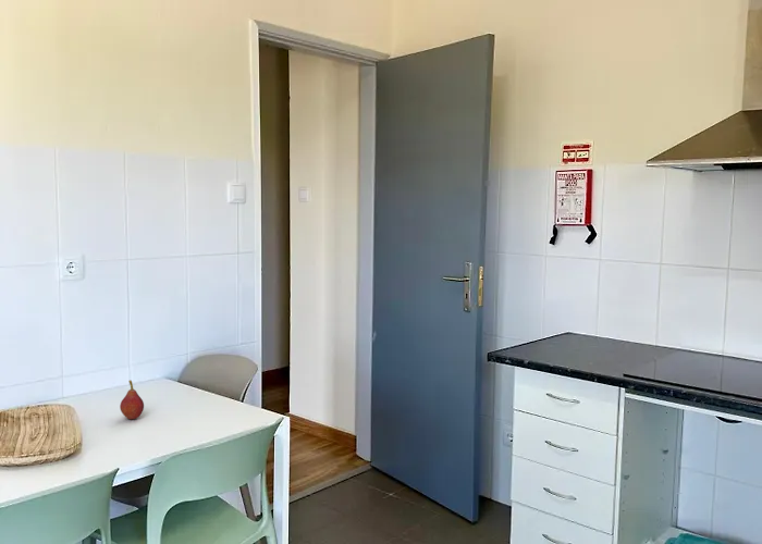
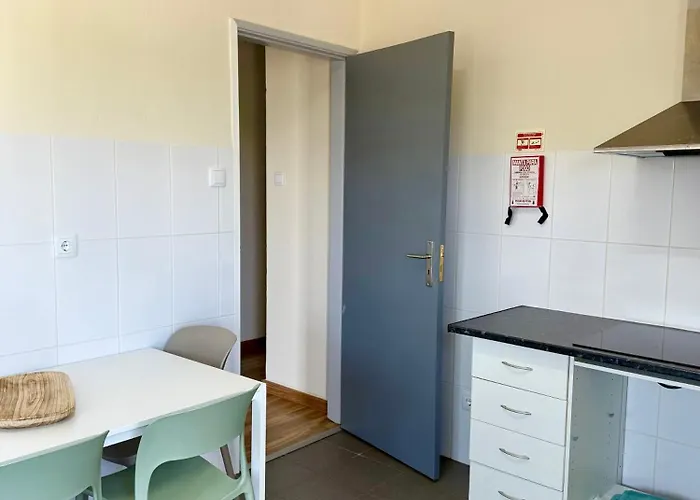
- fruit [119,380,145,420]
